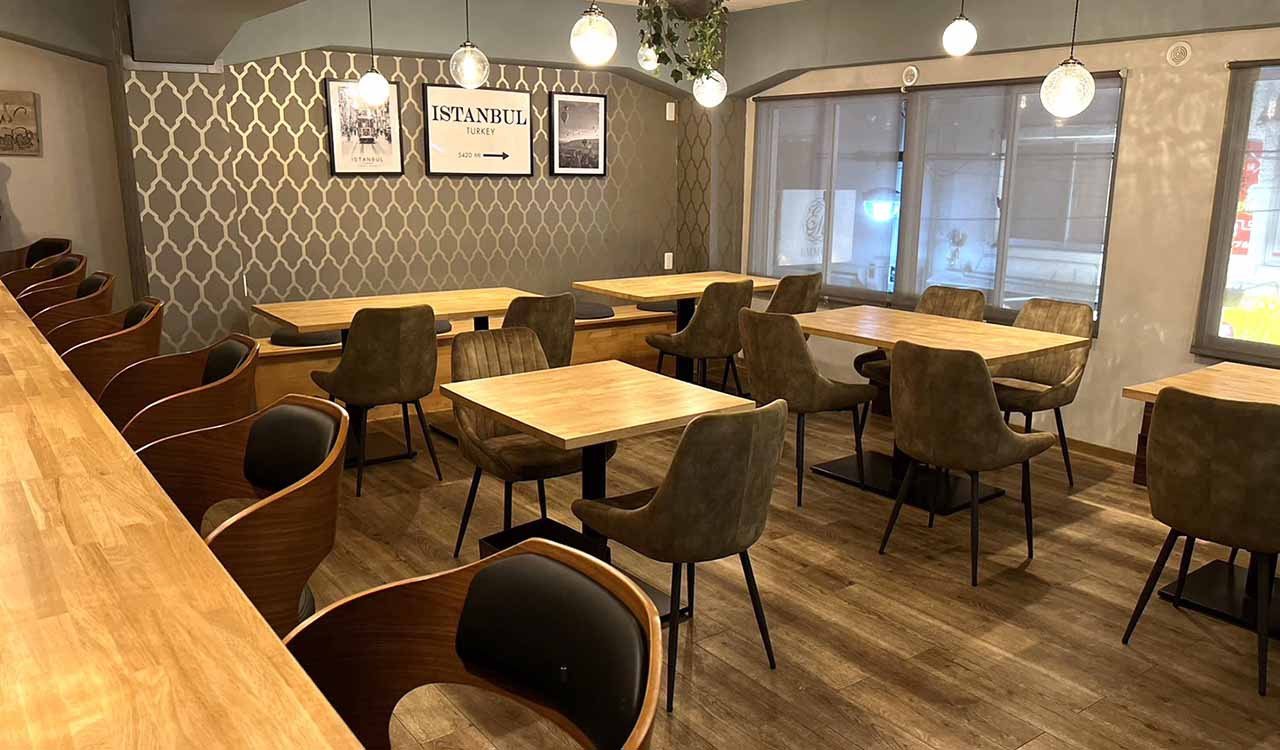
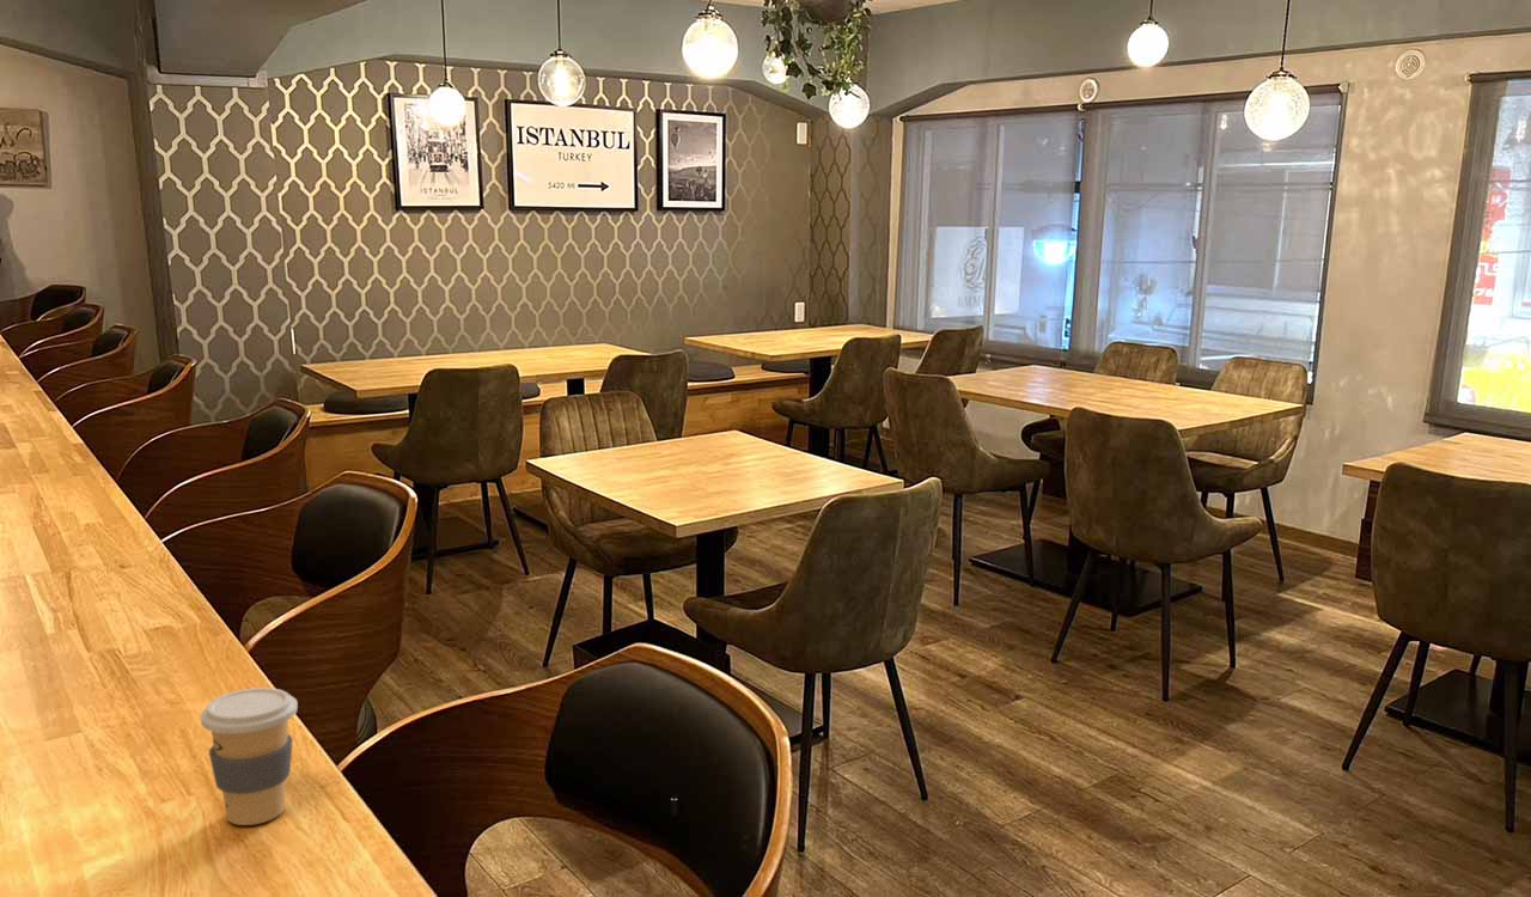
+ coffee cup [199,687,299,826]
